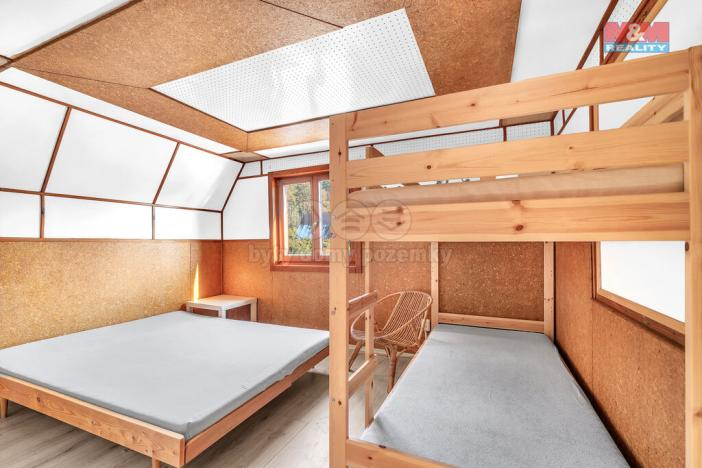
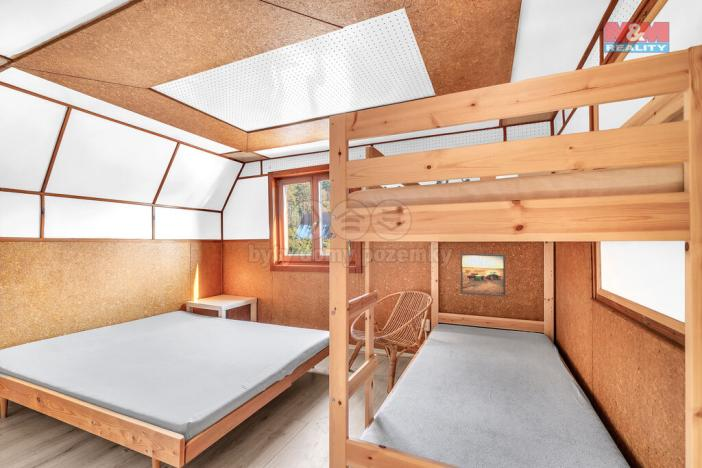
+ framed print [460,253,506,297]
